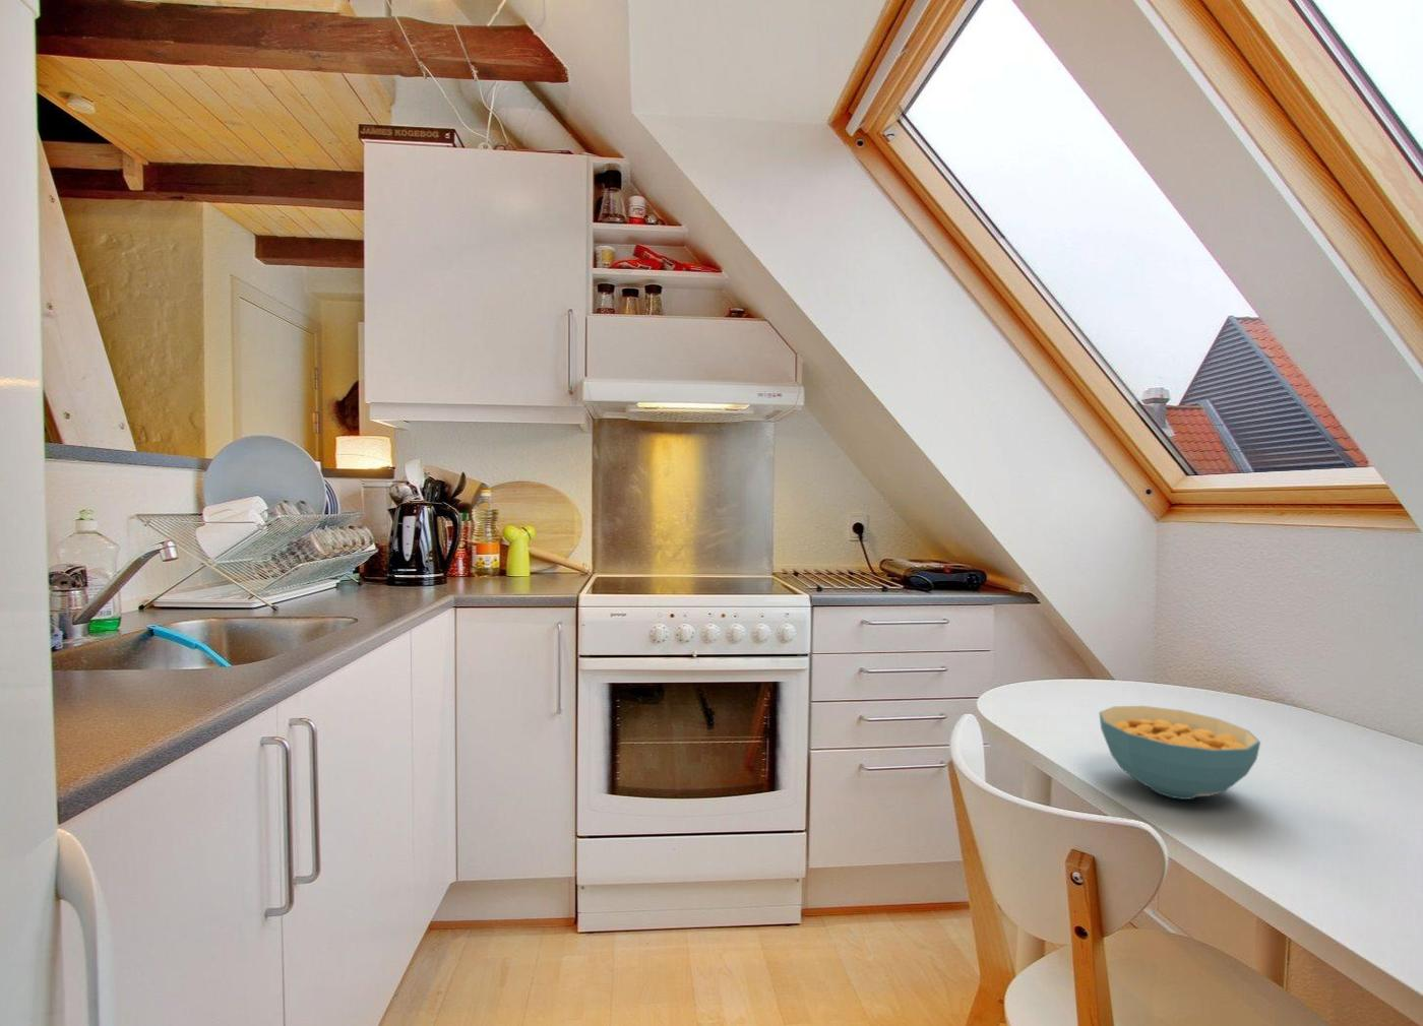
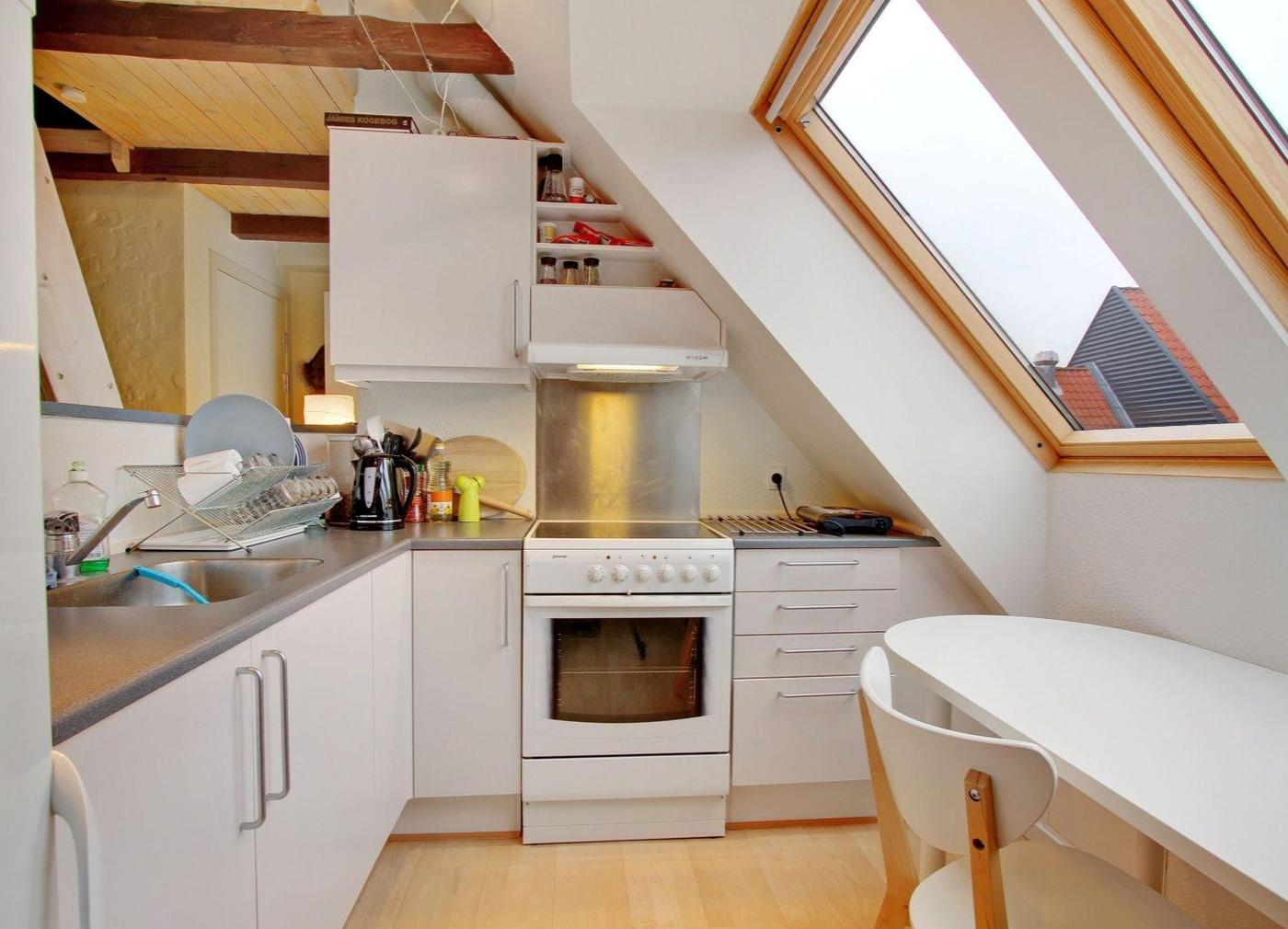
- cereal bowl [1098,705,1262,801]
